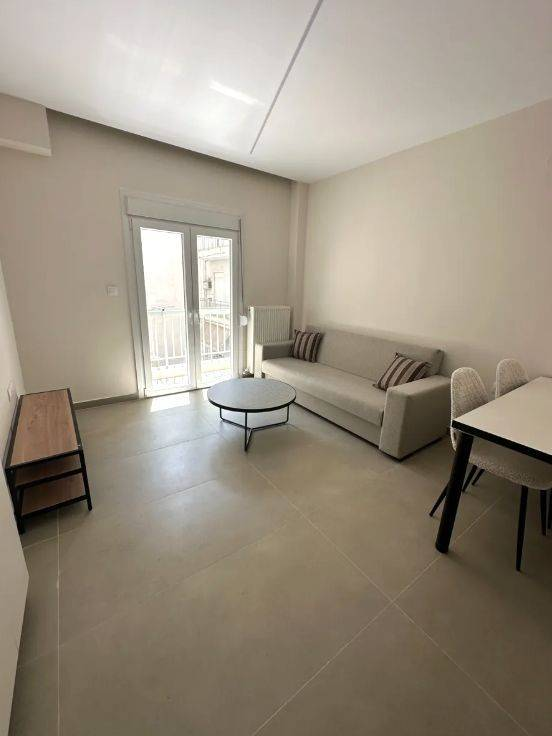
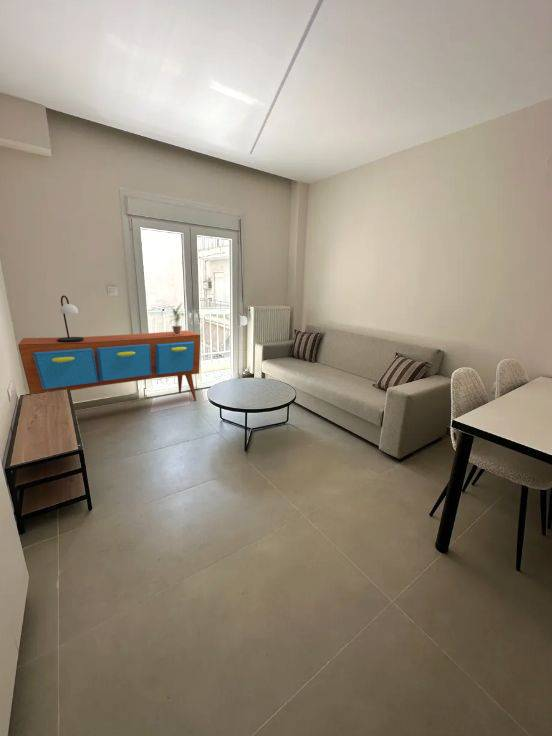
+ table lamp [57,294,84,342]
+ potted plant [163,302,187,335]
+ sideboard [17,330,201,402]
